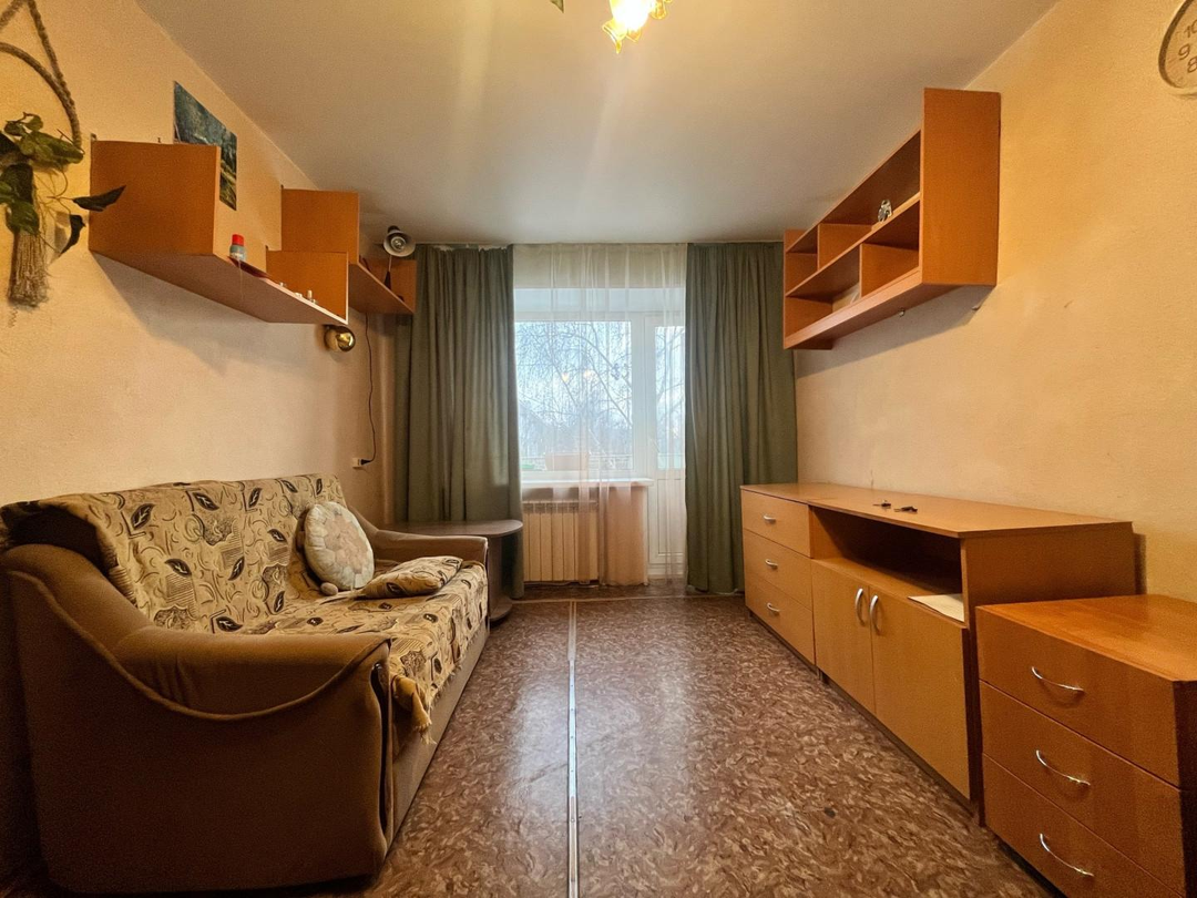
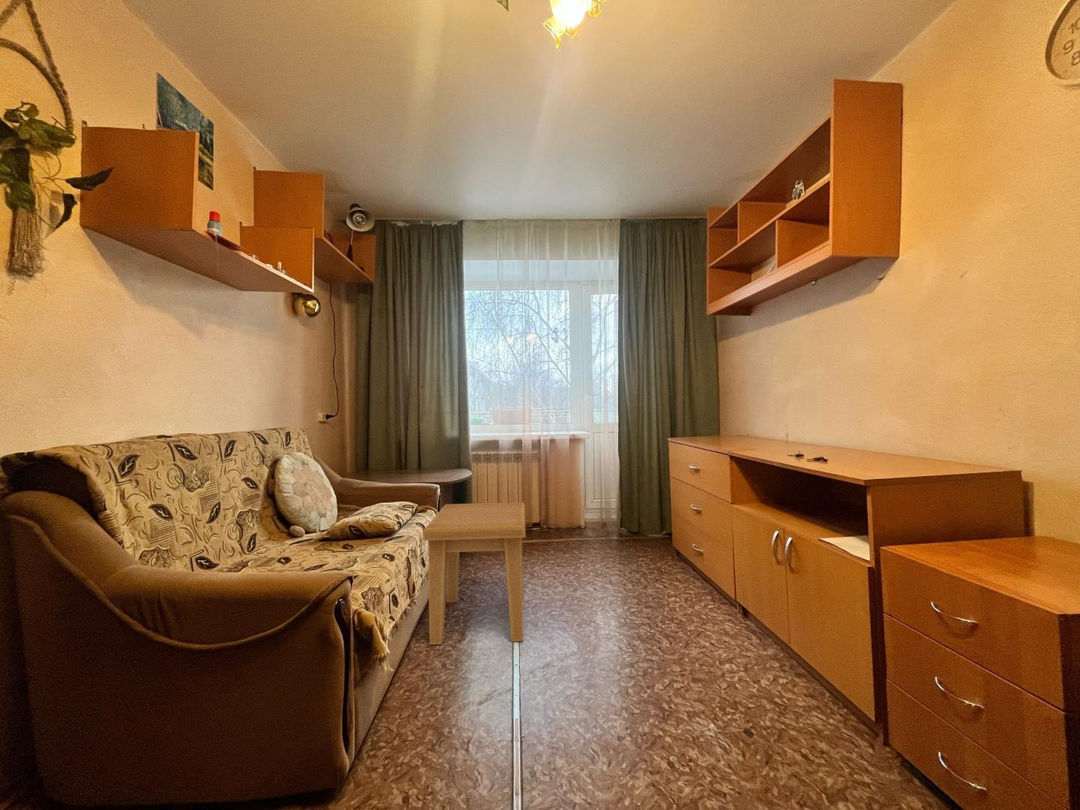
+ side table [422,501,526,646]
